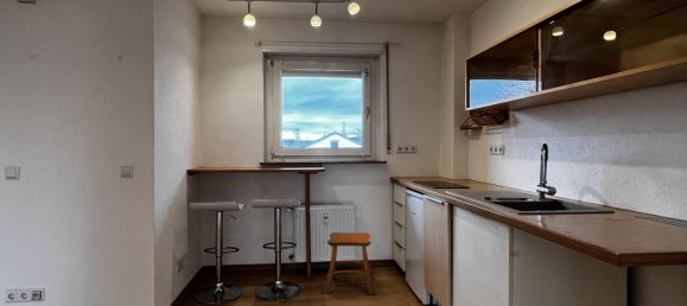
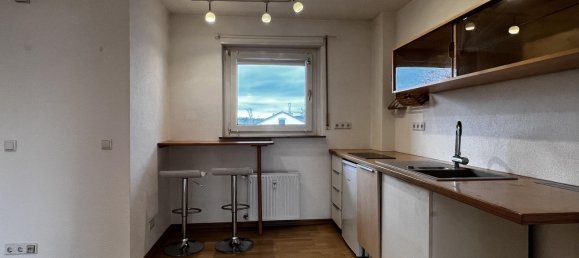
- stool [320,231,377,295]
